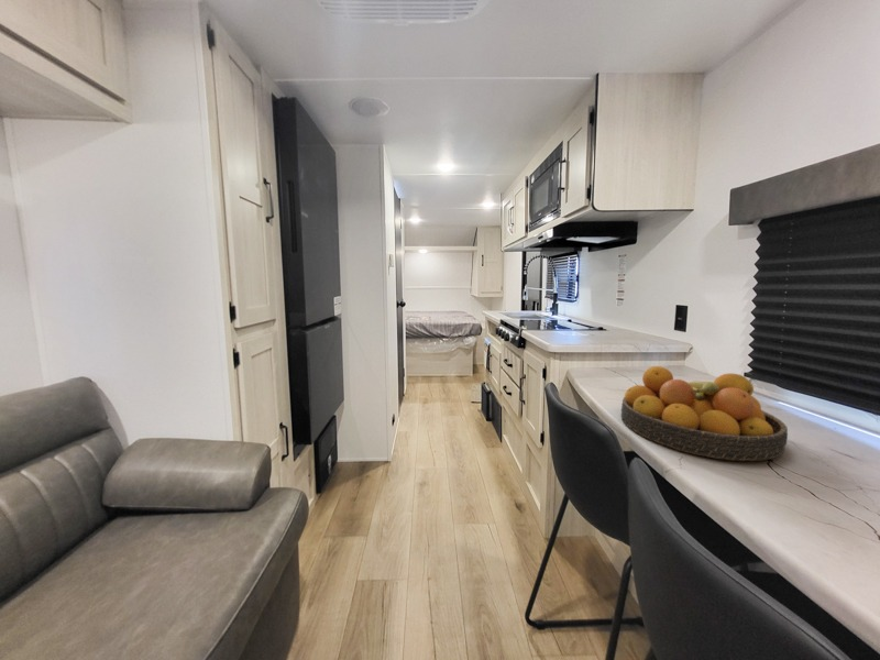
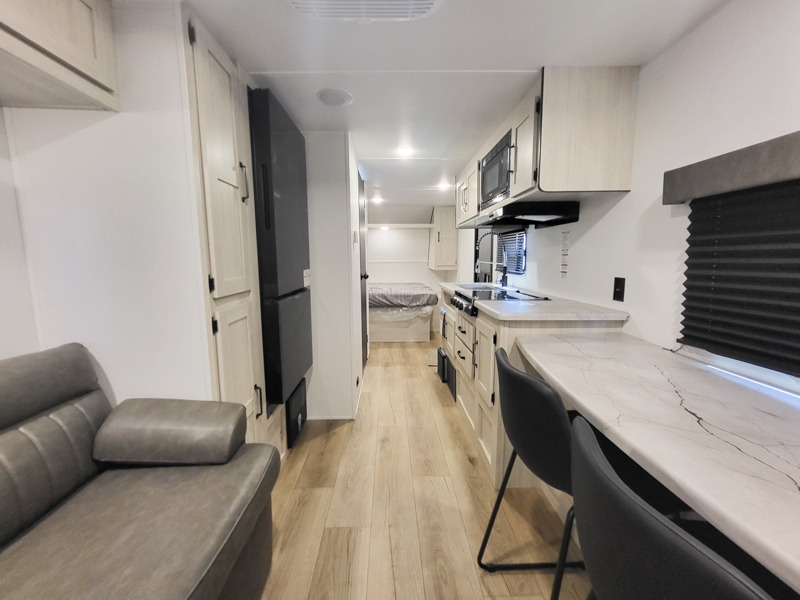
- fruit bowl [620,365,789,462]
